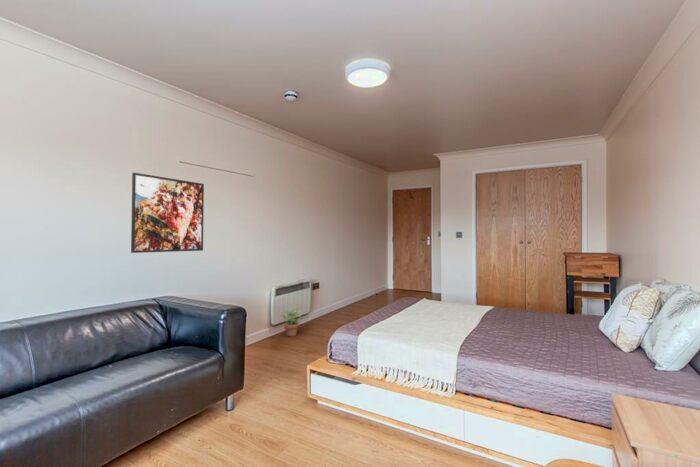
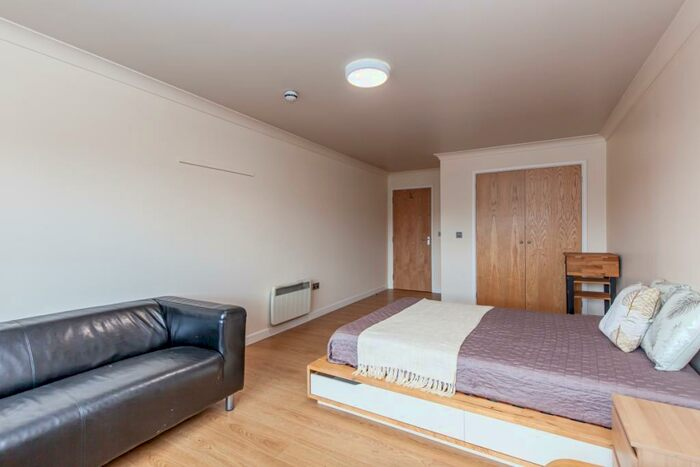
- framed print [130,172,205,254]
- potted plant [279,306,303,337]
